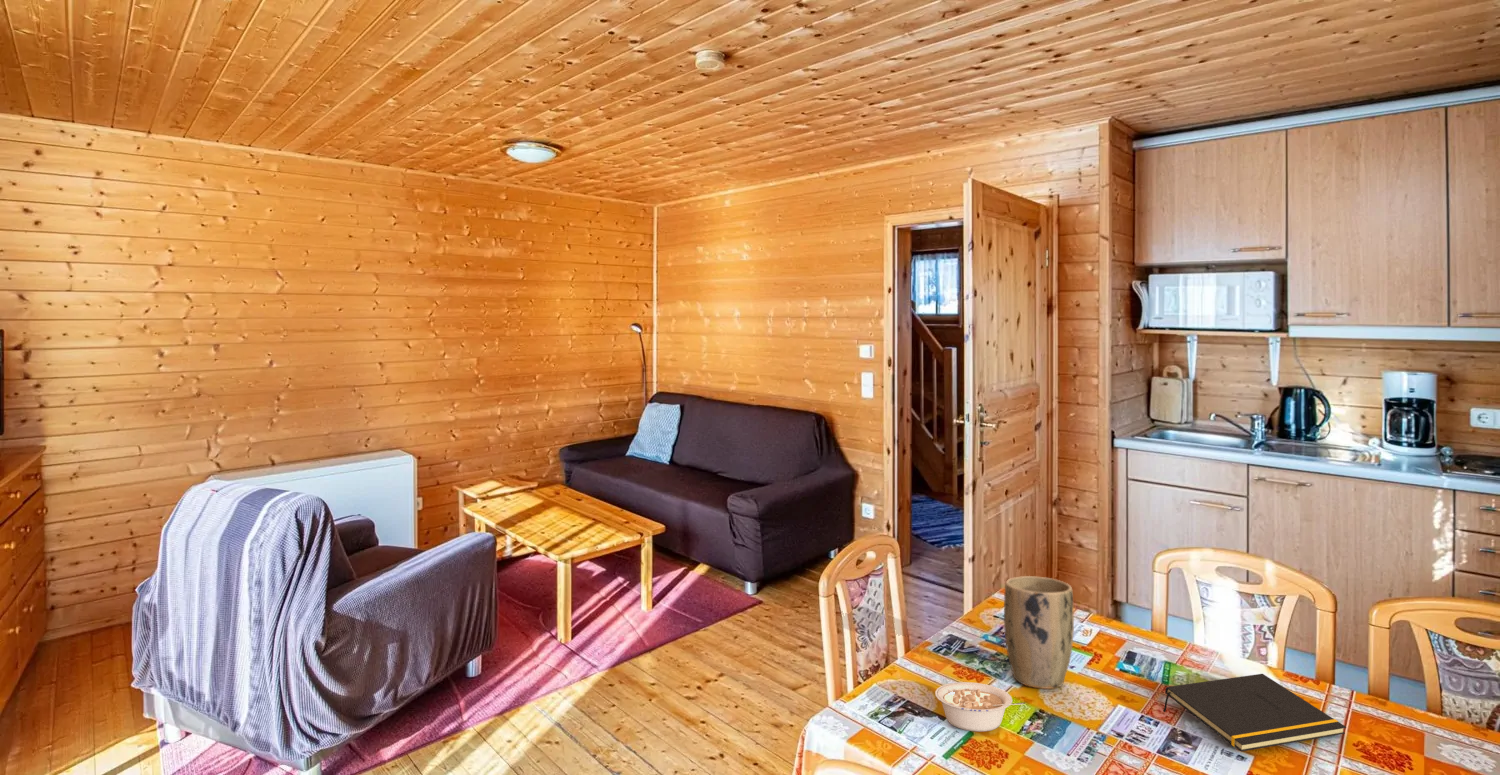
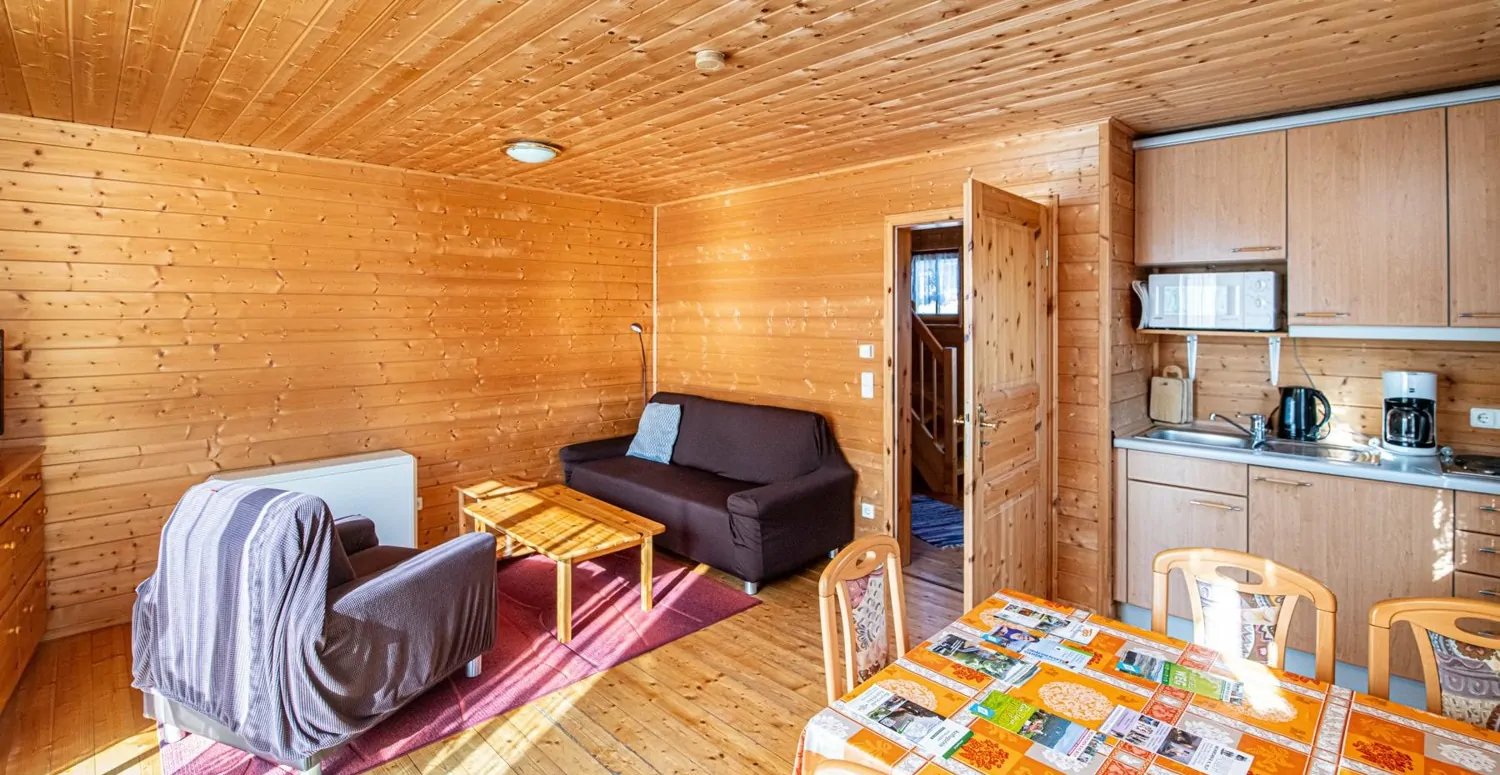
- plant pot [1003,575,1075,690]
- legume [934,681,1026,733]
- notepad [1163,673,1347,752]
